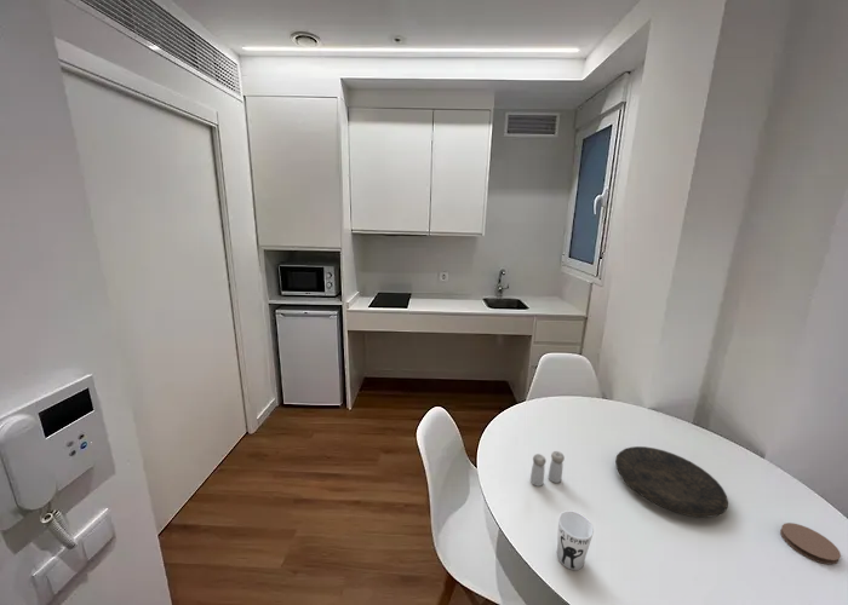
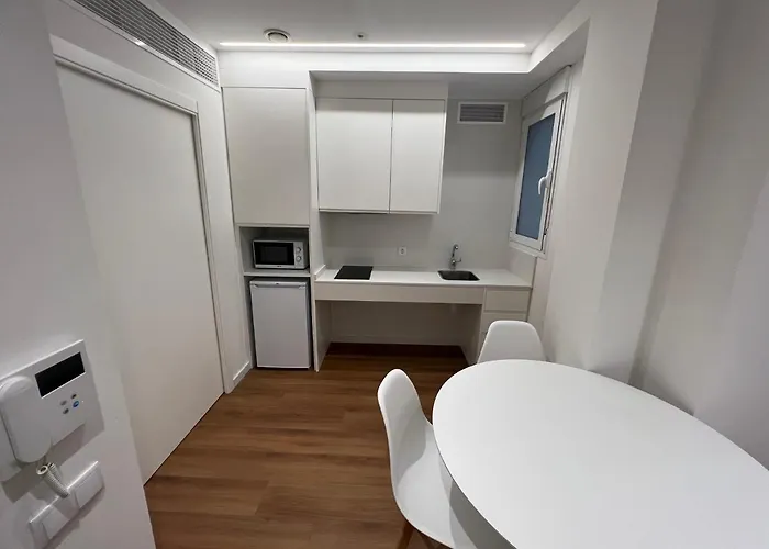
- salt and pepper shaker [529,450,566,488]
- plate [614,445,729,519]
- cup [556,509,595,571]
- coaster [779,522,842,566]
